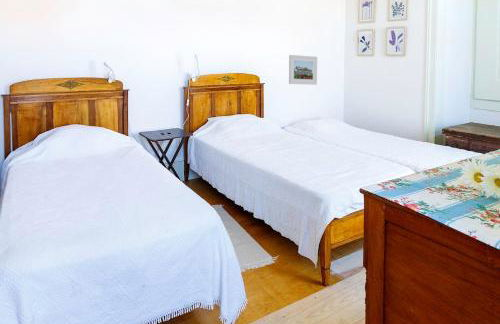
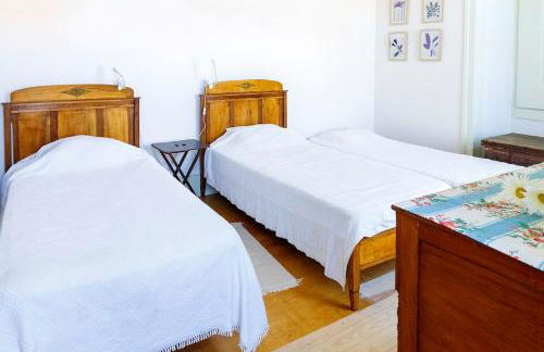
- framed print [288,54,318,86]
